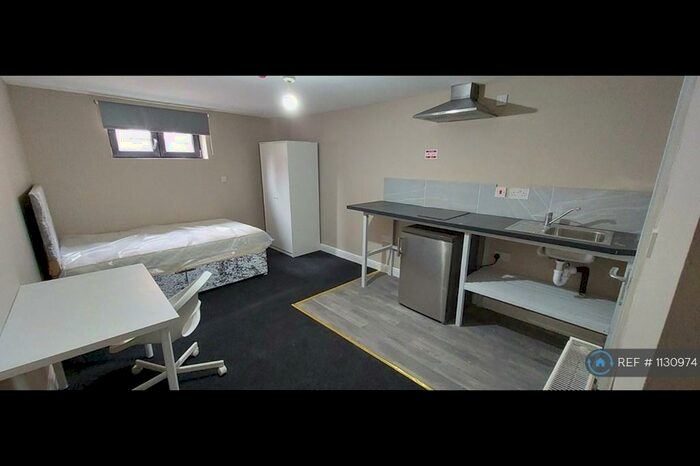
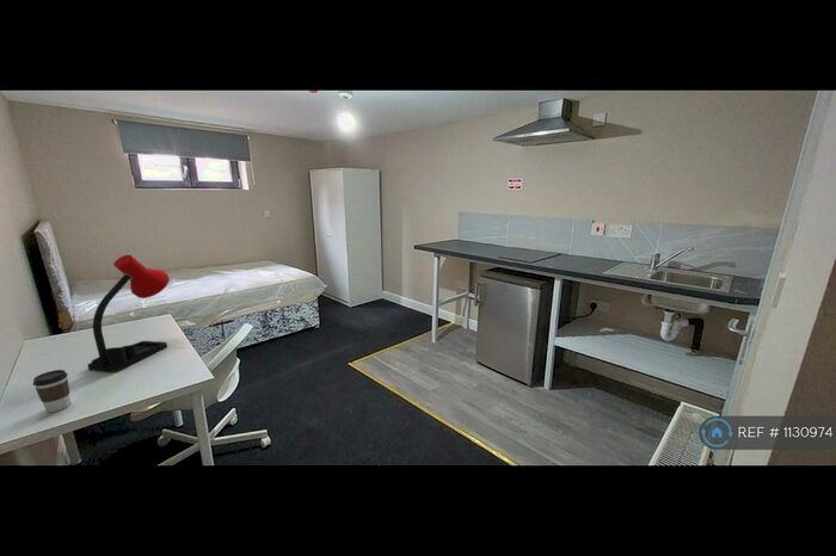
+ desk lamp [86,254,171,372]
+ coffee cup [32,369,72,413]
